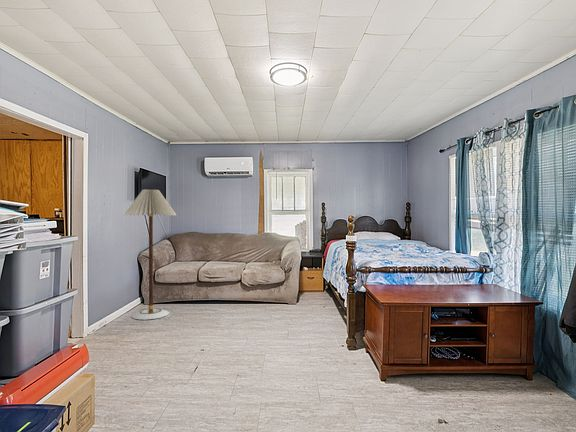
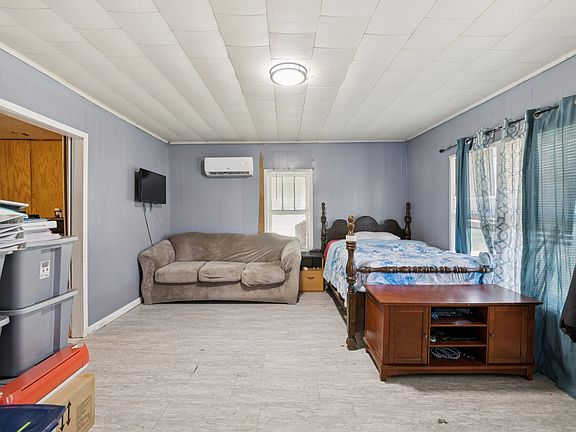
- floor lamp [123,189,177,321]
